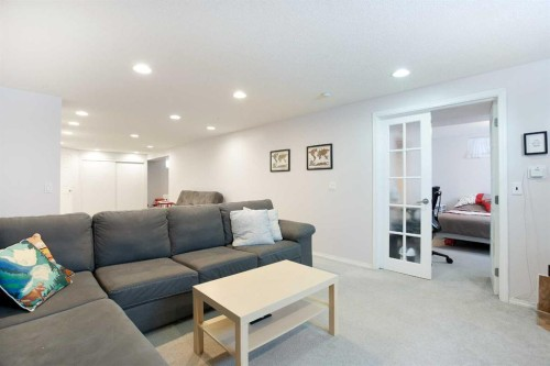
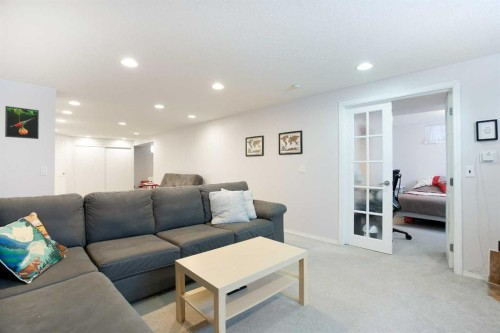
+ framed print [4,105,40,140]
